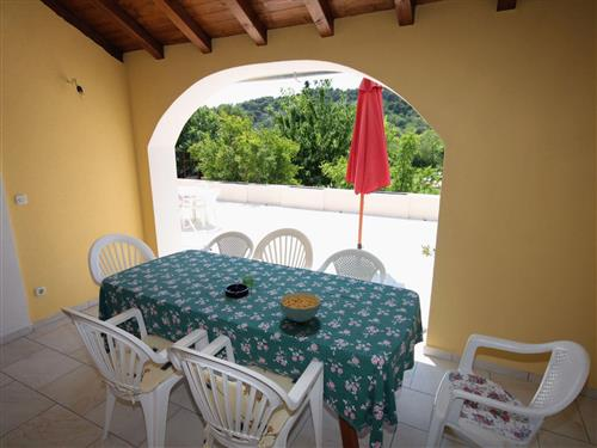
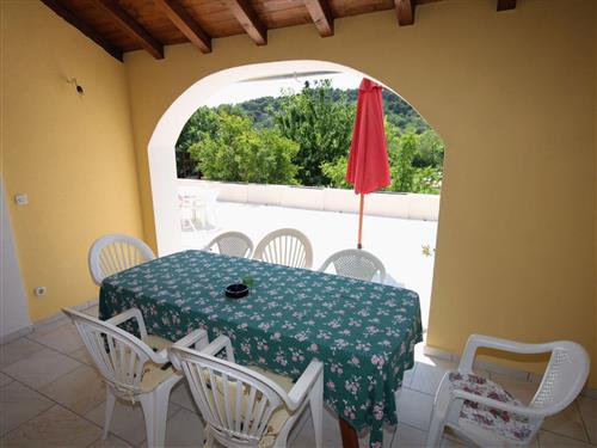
- cereal bowl [278,291,322,324]
